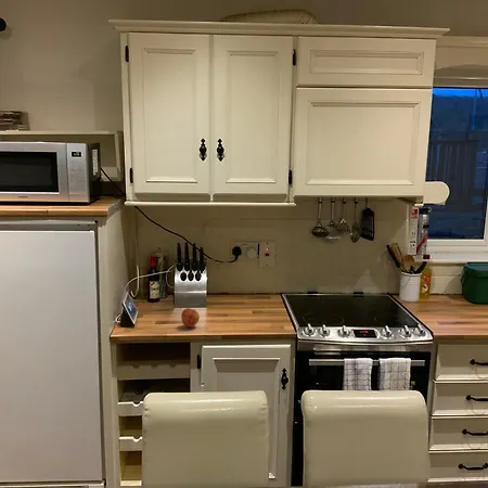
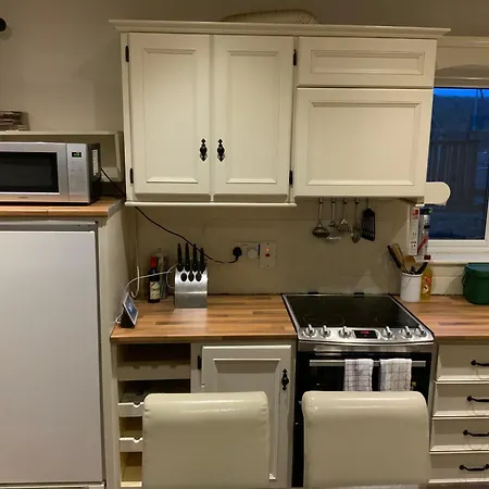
- apple [180,307,201,329]
